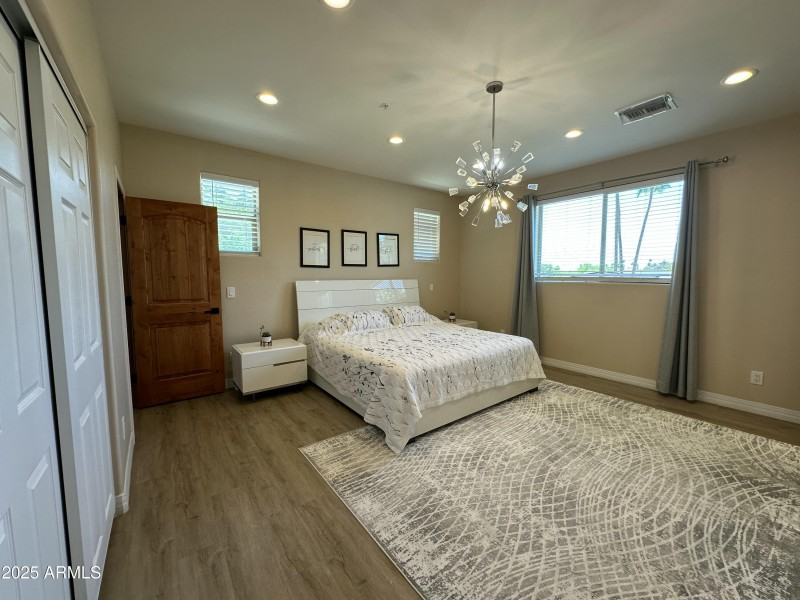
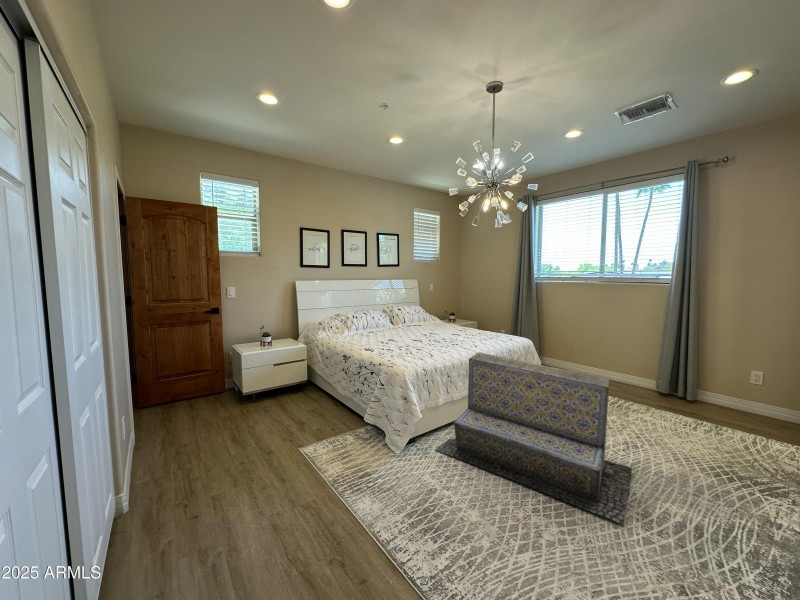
+ bench [434,351,633,525]
